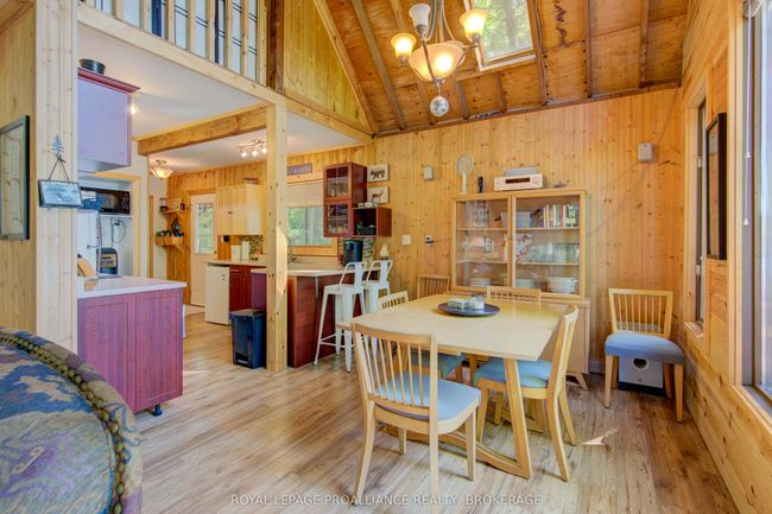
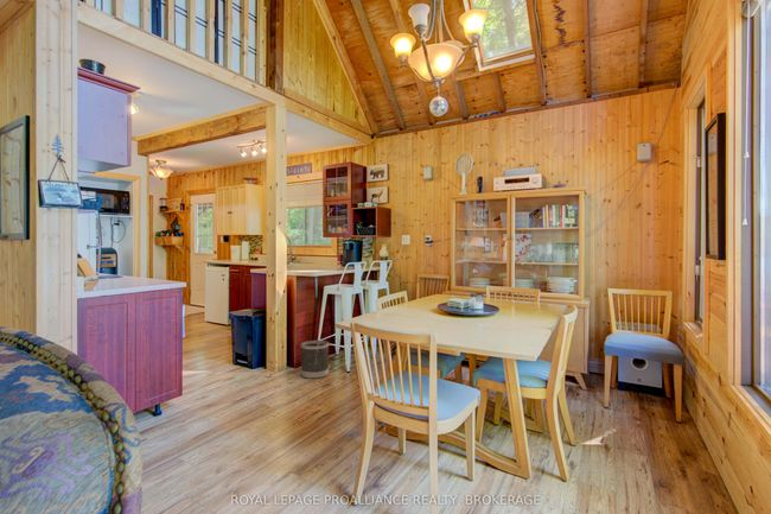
+ wastebasket [300,340,330,380]
